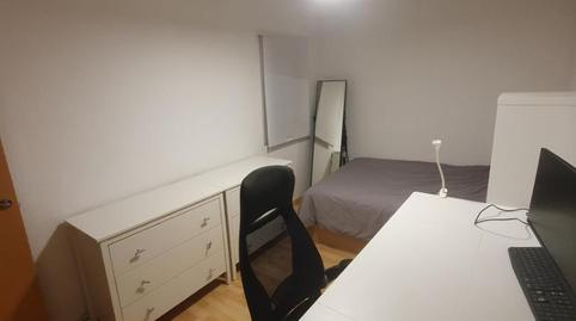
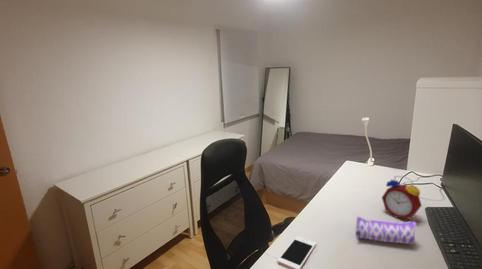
+ pencil case [355,215,418,245]
+ cell phone [276,235,317,269]
+ alarm clock [381,175,423,221]
